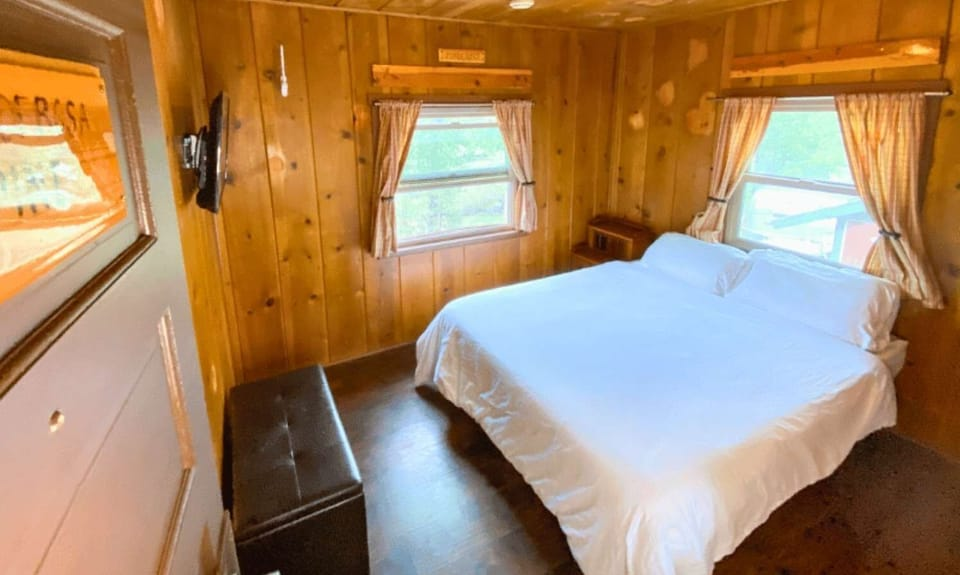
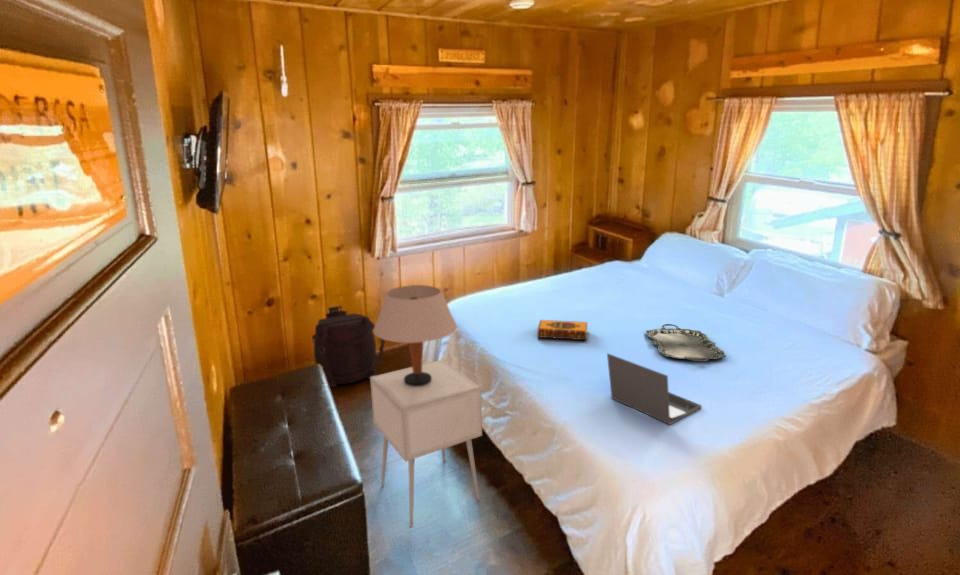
+ serving tray [645,323,727,363]
+ table lamp [373,284,458,386]
+ backpack [311,305,386,388]
+ nightstand [369,359,483,529]
+ laptop [606,352,703,426]
+ hardback book [536,319,588,342]
